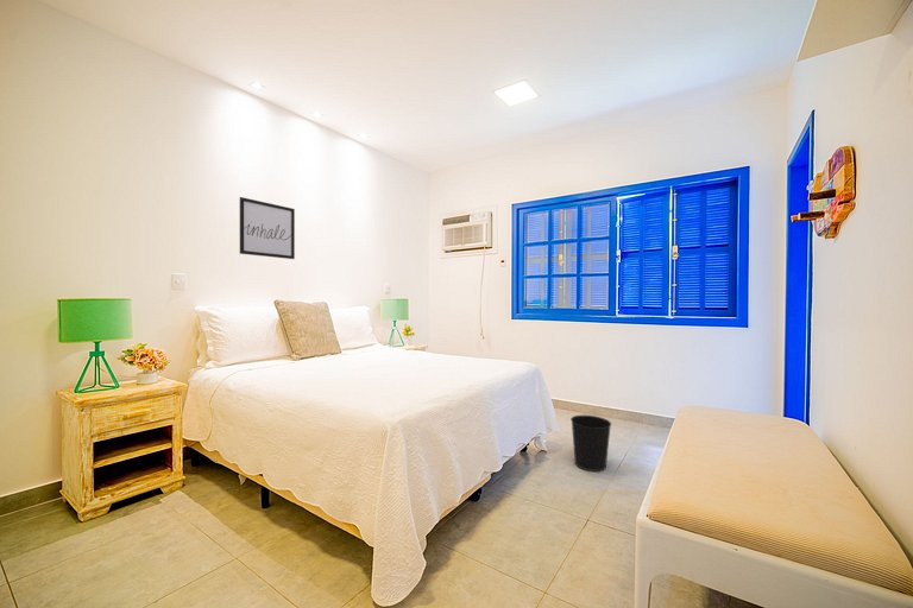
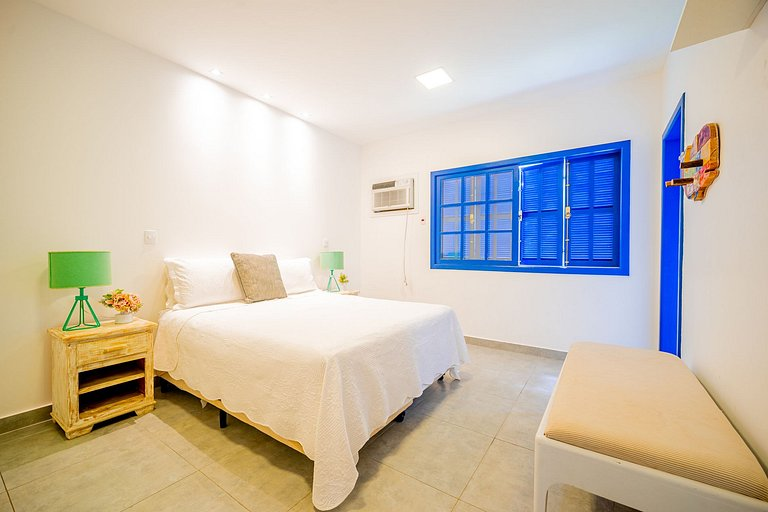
- wall art [239,196,296,260]
- wastebasket [569,414,612,473]
